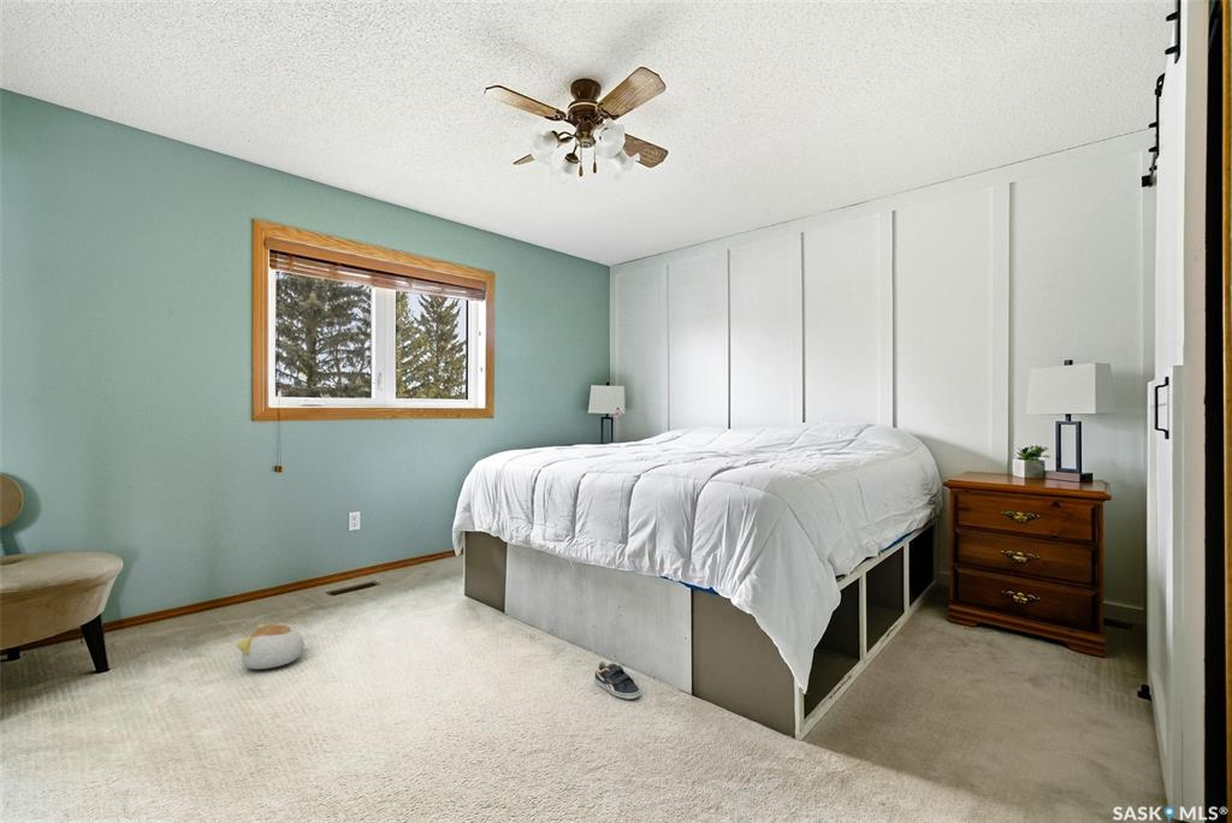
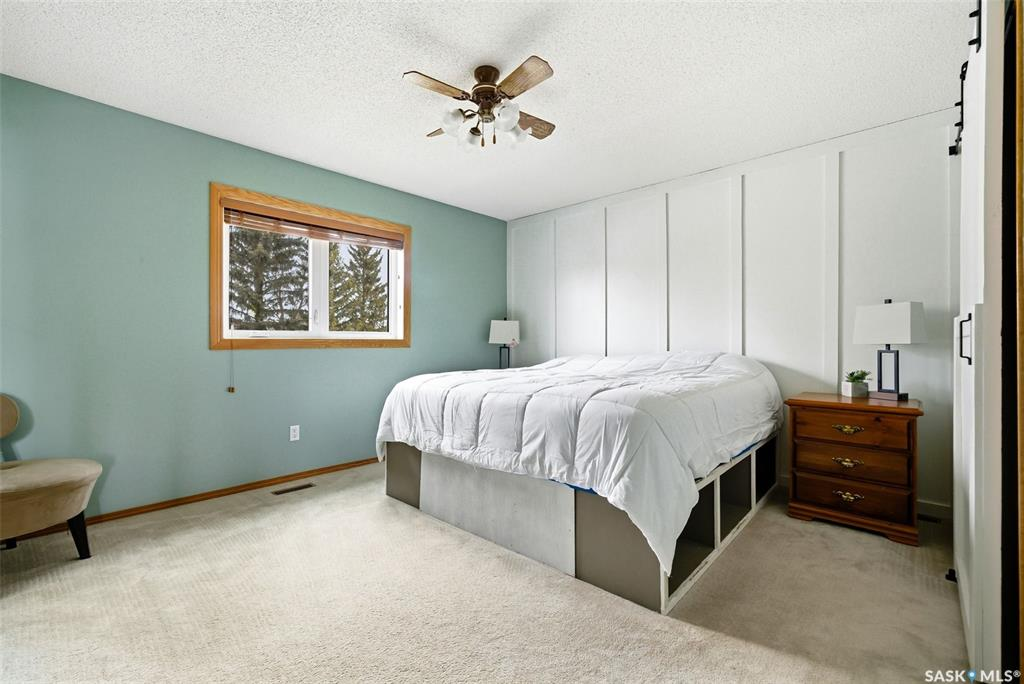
- plush toy [236,623,312,670]
- sneaker [593,659,641,700]
